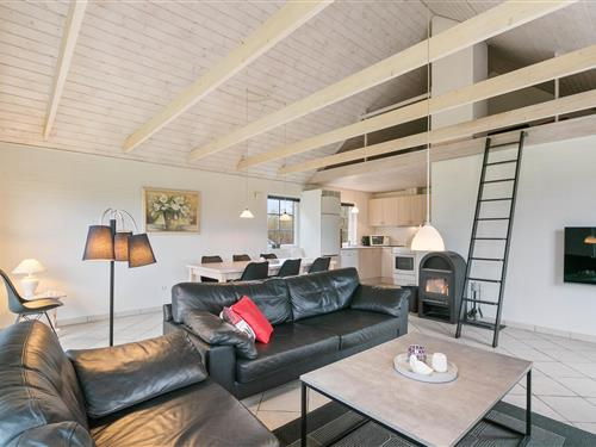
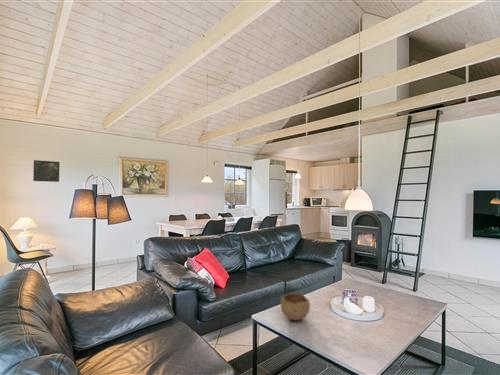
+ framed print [32,159,61,183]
+ bowl [280,292,311,322]
